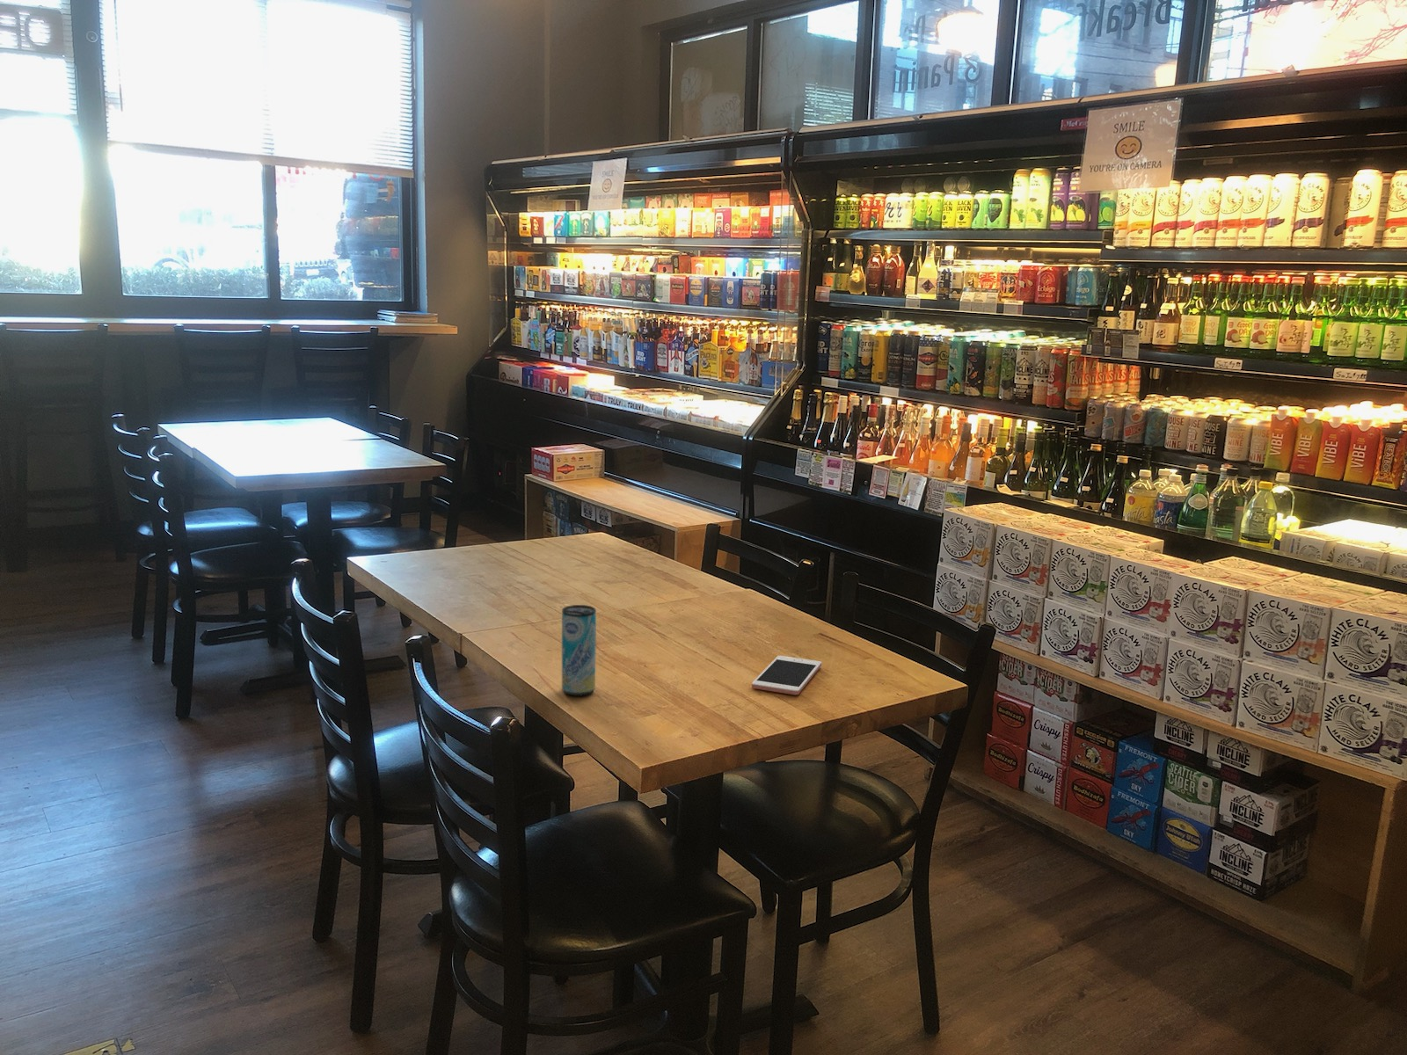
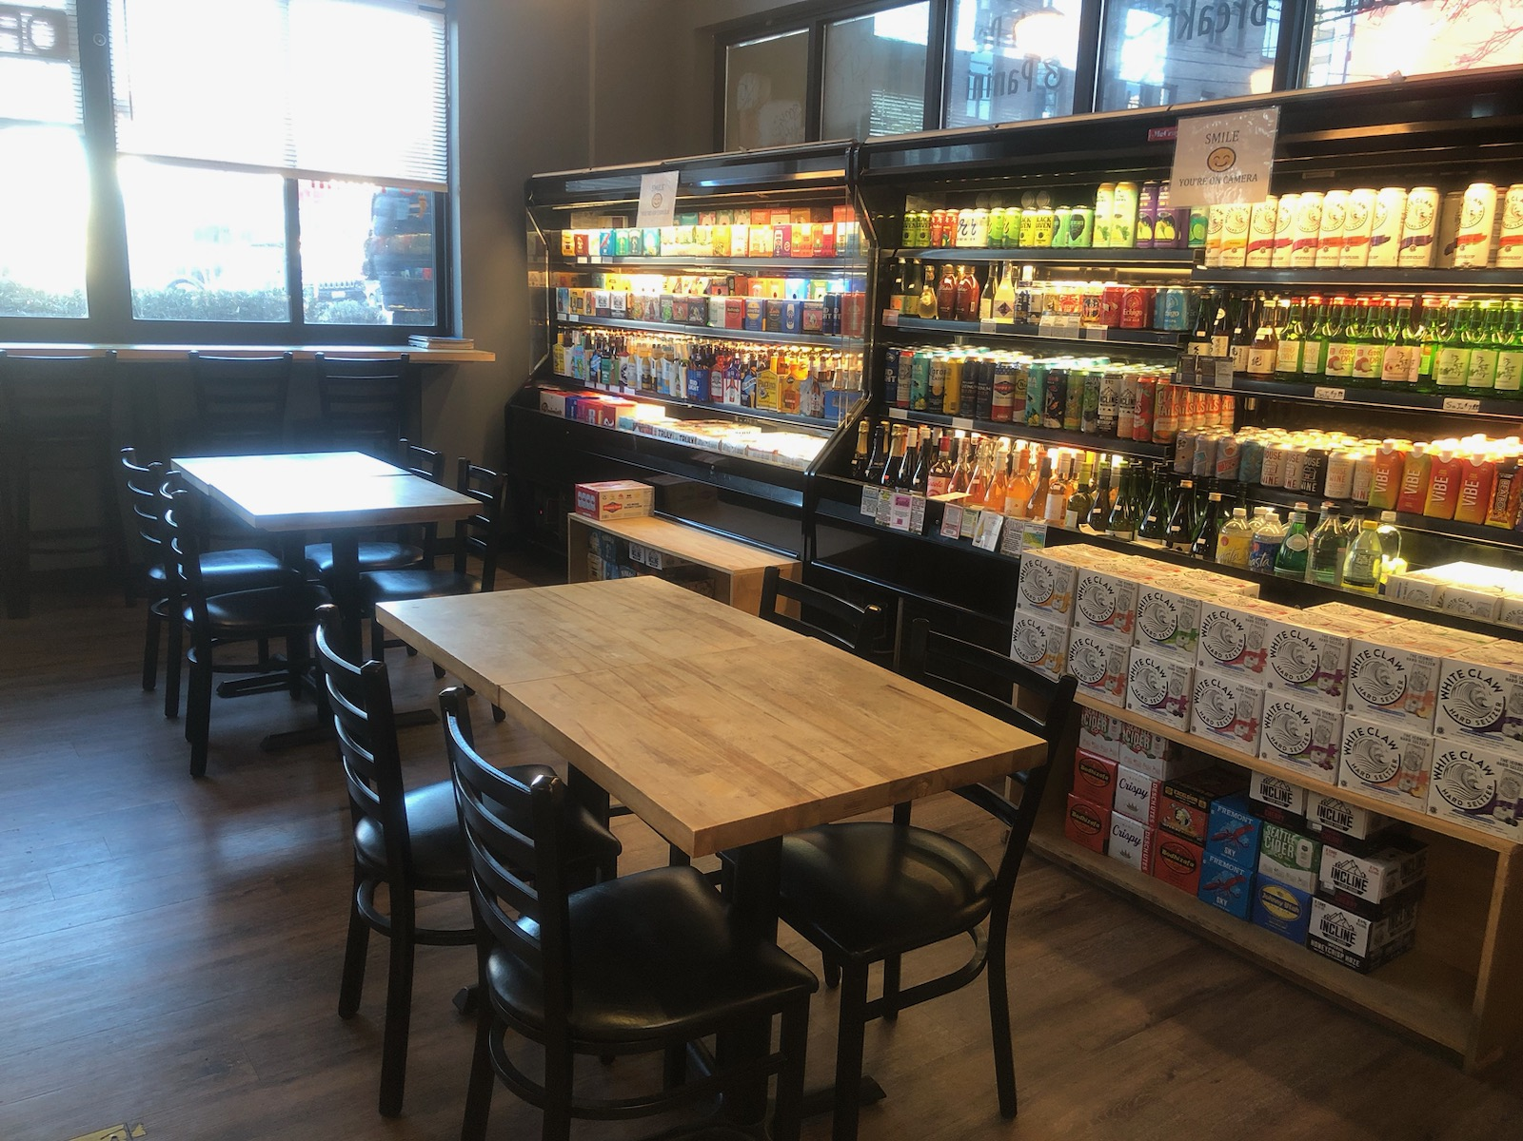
- cell phone [751,655,822,696]
- beverage can [561,604,597,697]
